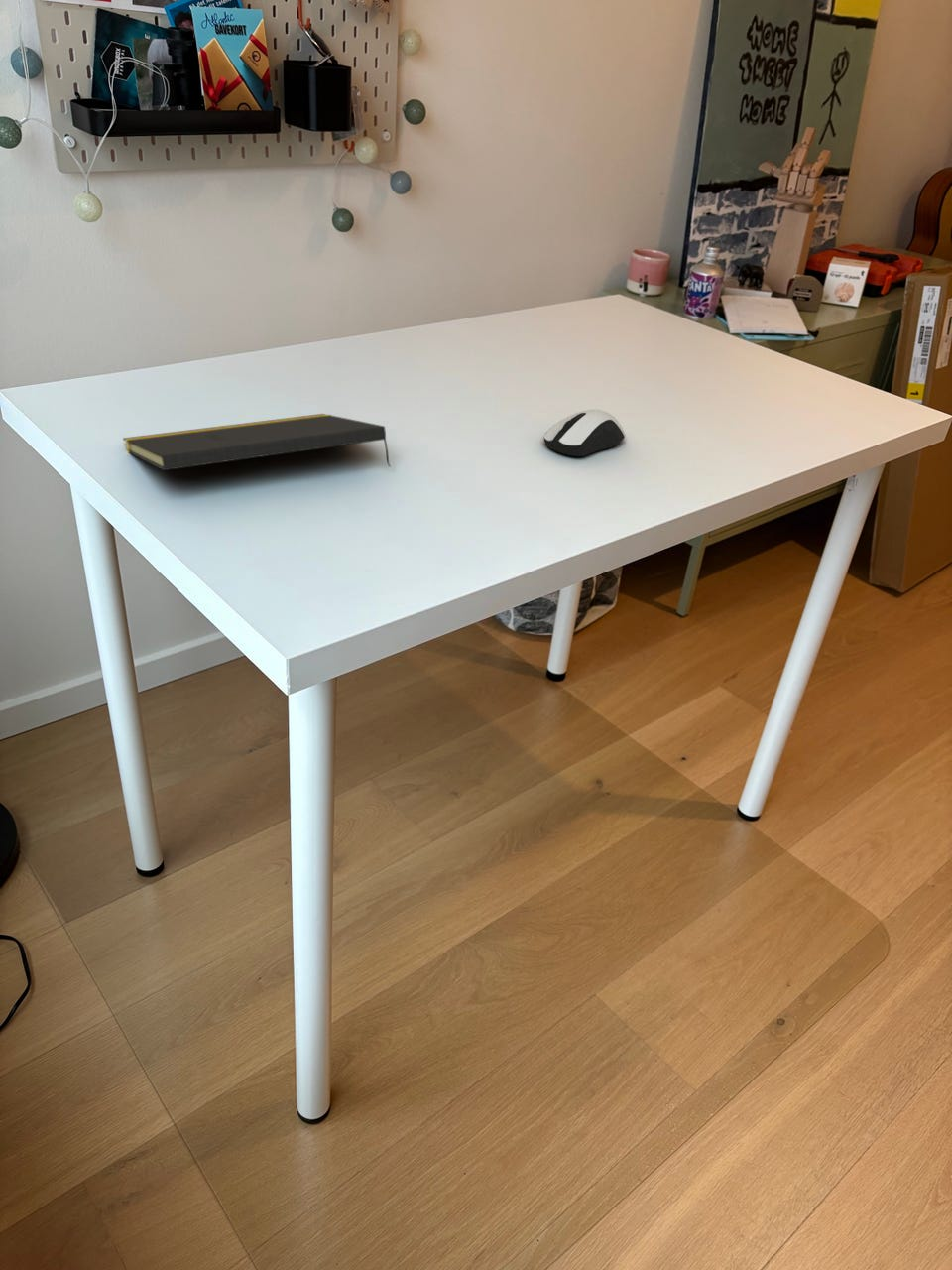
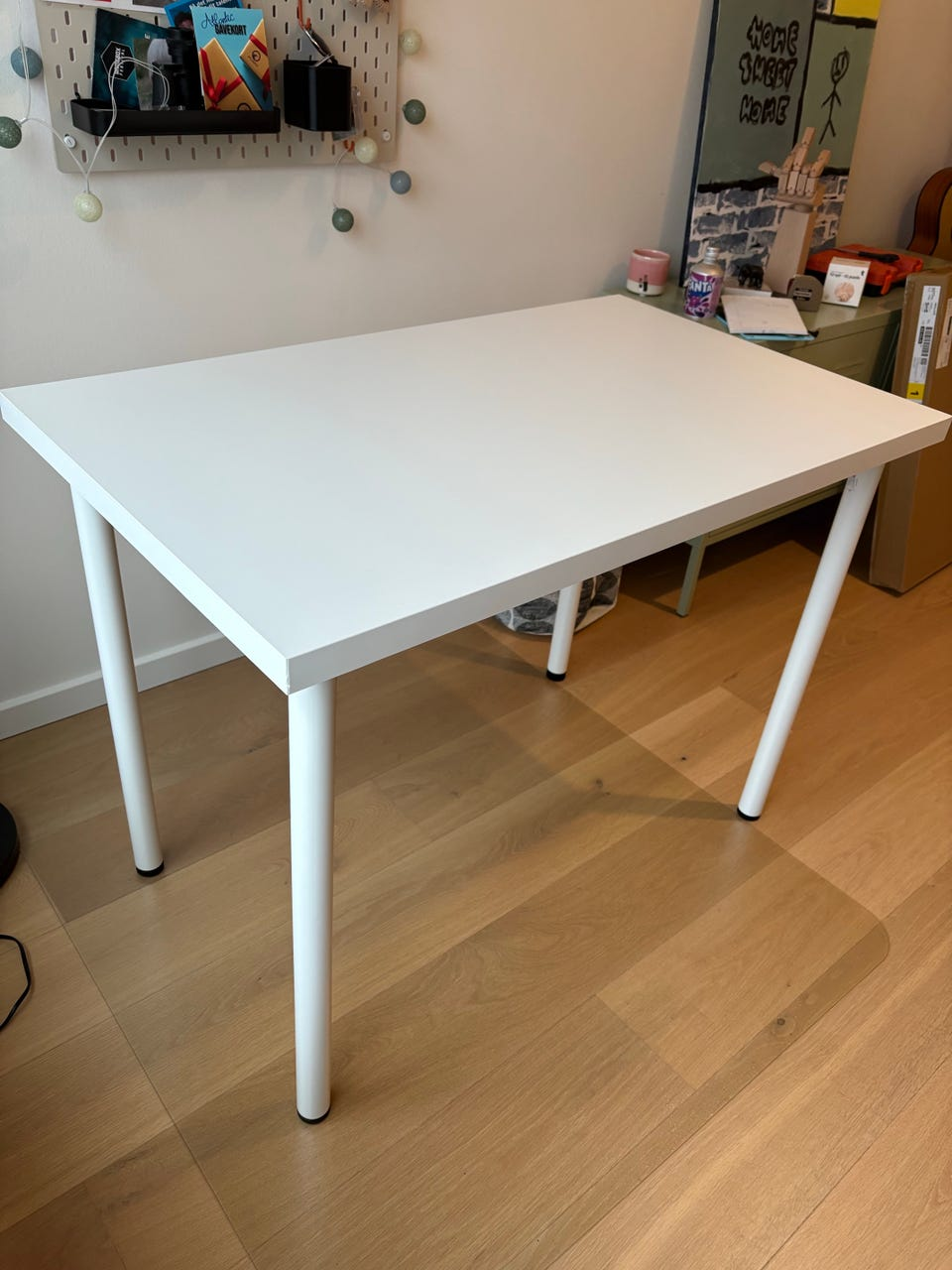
- computer mouse [542,409,627,457]
- notepad [122,413,392,471]
